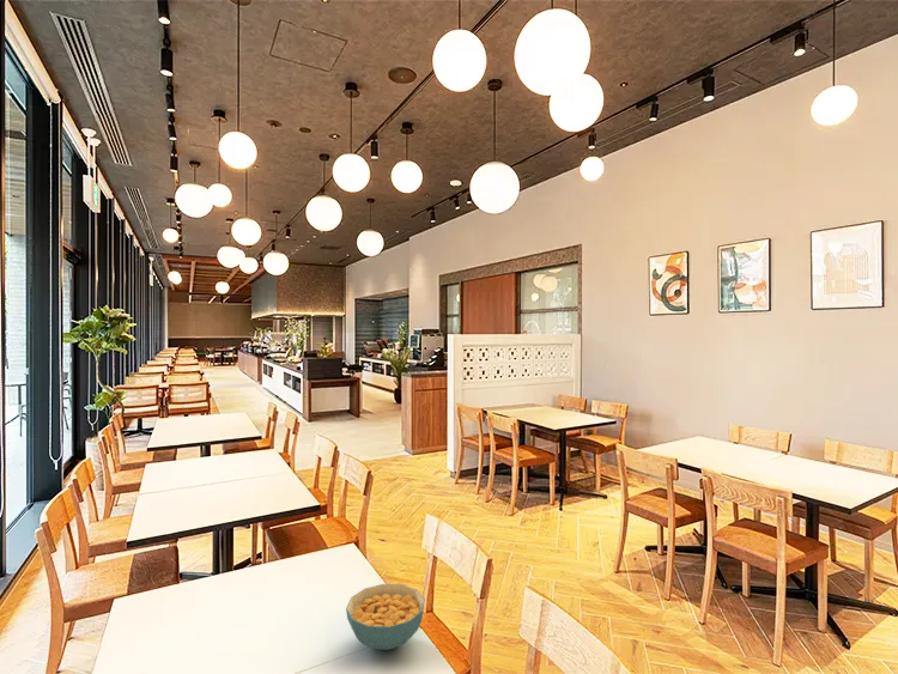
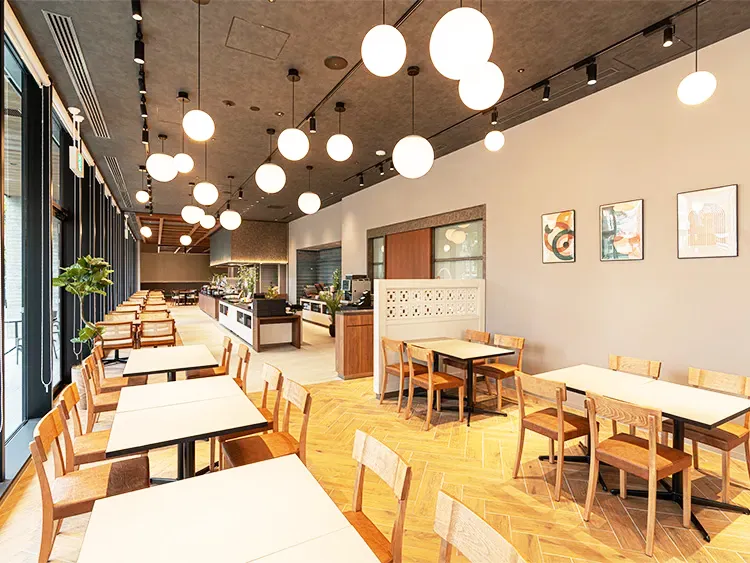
- cereal bowl [345,583,426,651]
